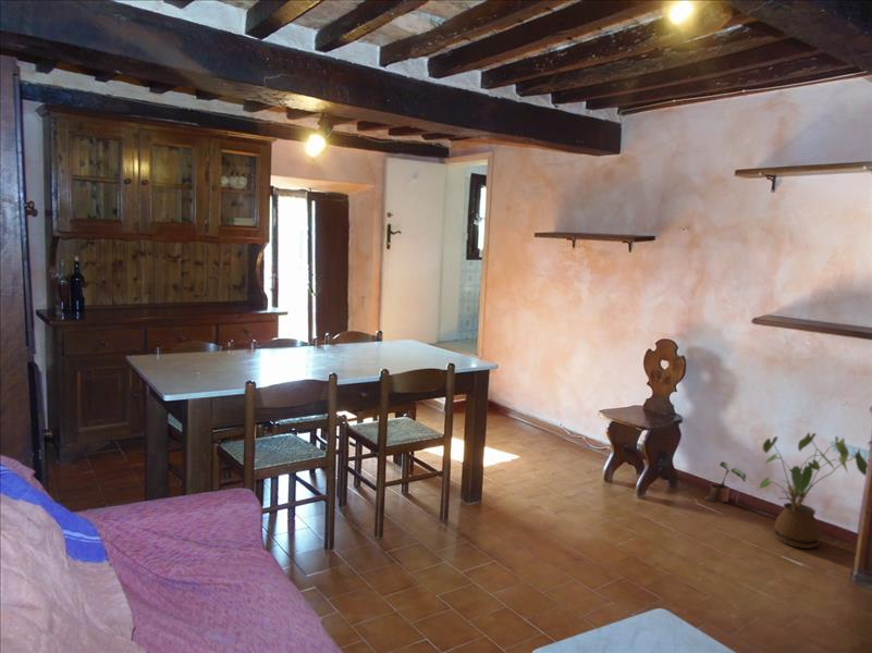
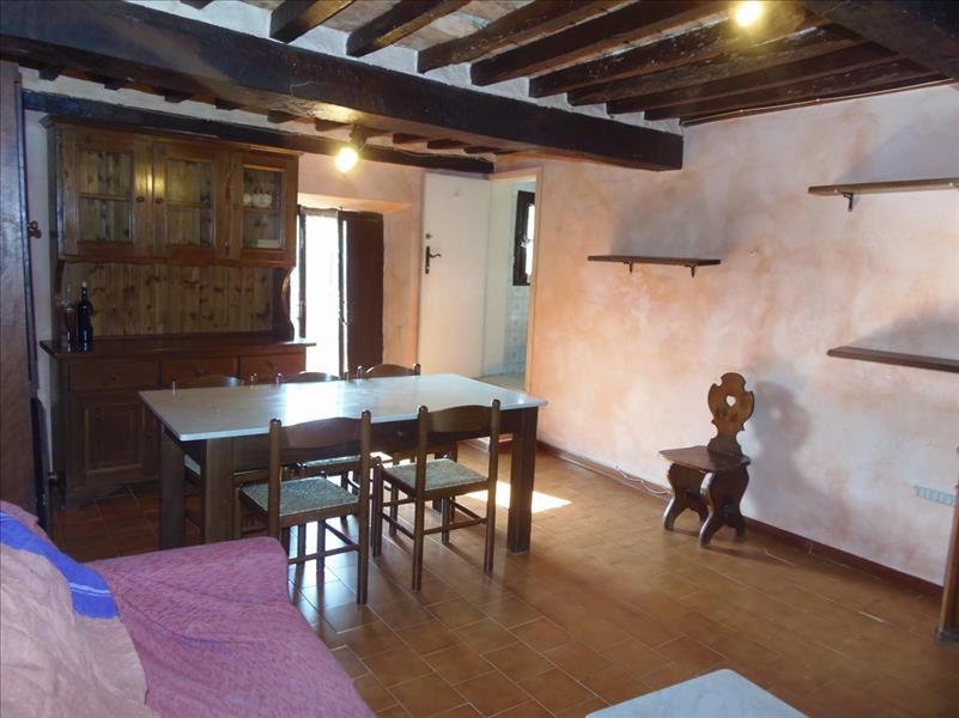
- potted plant [703,460,747,504]
- house plant [758,432,869,550]
